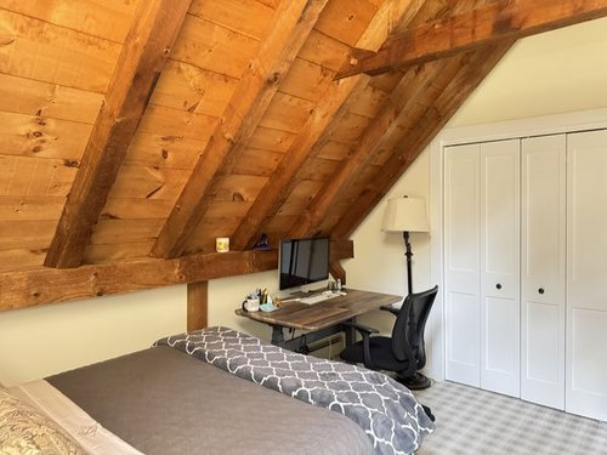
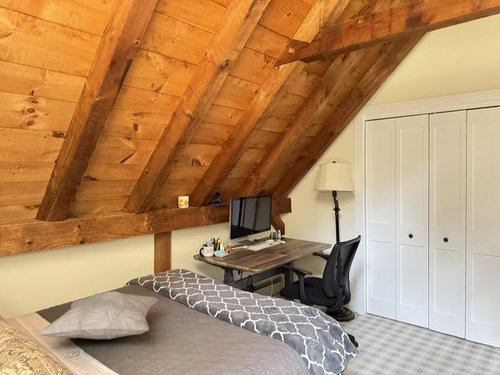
+ decorative pillow [37,290,160,340]
